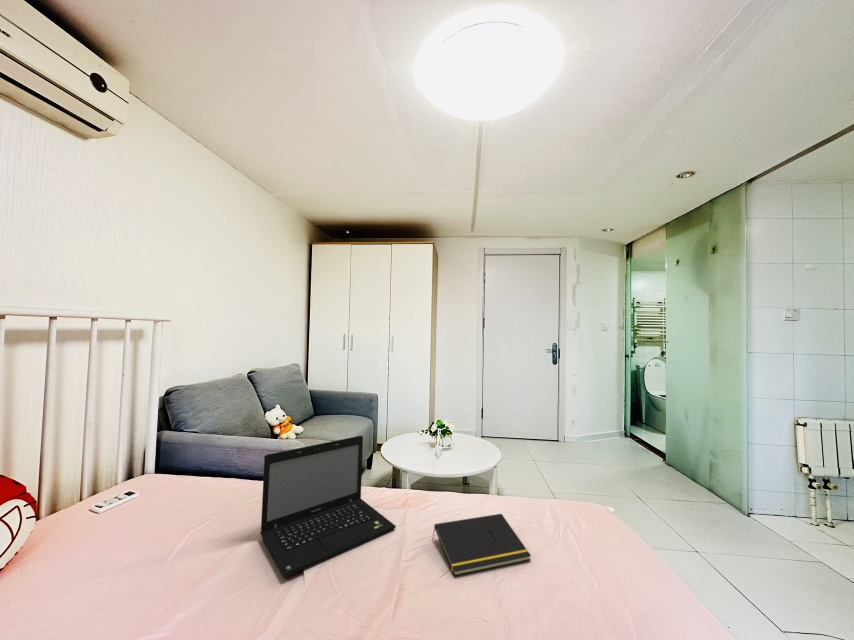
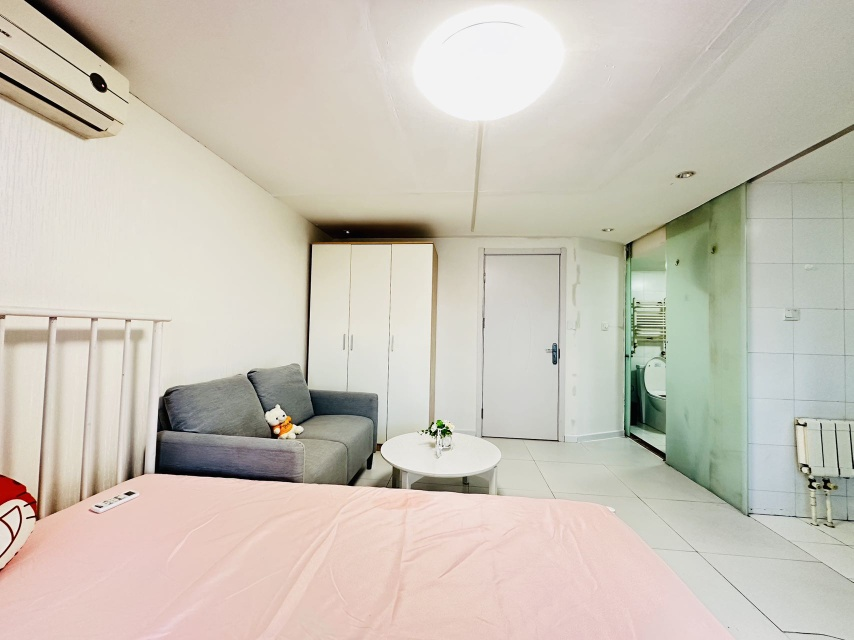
- laptop [259,435,397,579]
- notepad [431,513,532,577]
